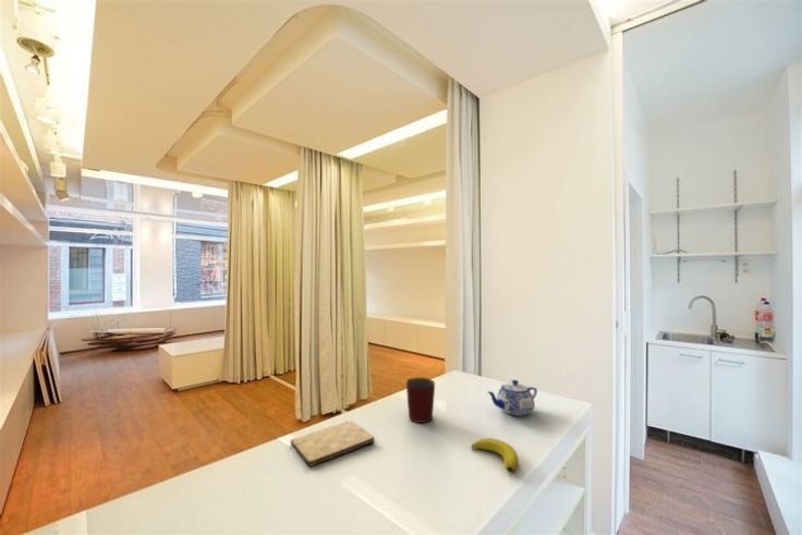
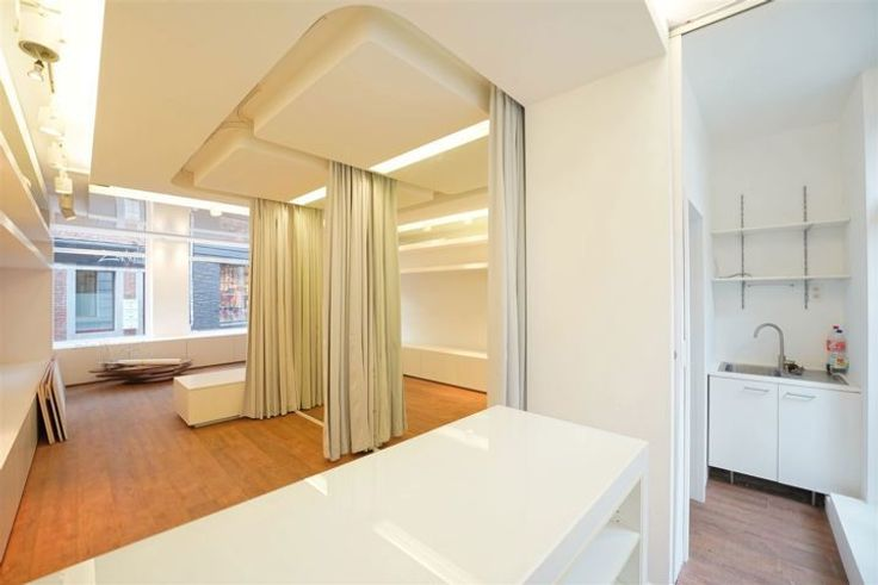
- mug [405,377,436,424]
- cutting board [290,420,376,467]
- banana [471,437,520,474]
- teapot [487,379,538,416]
